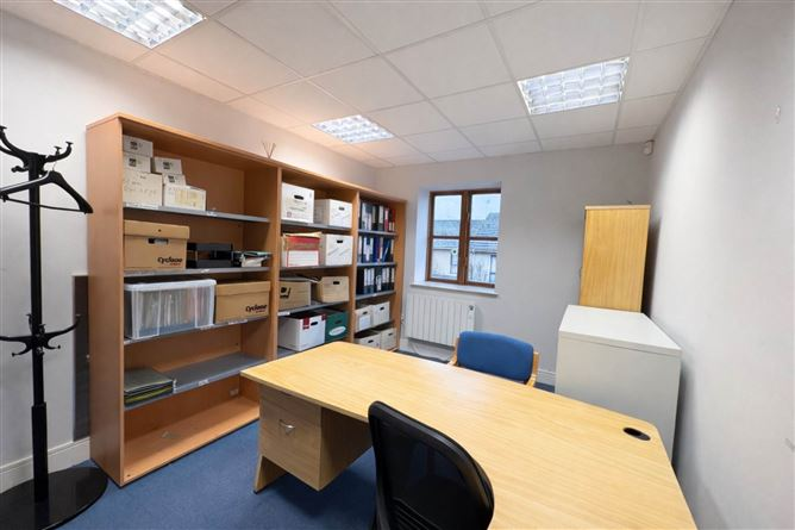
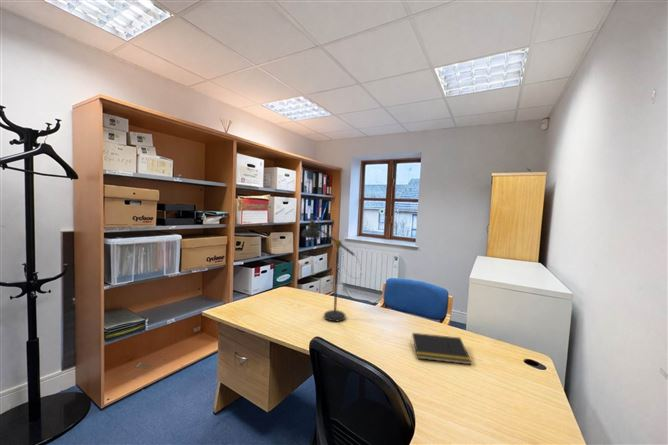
+ desk lamp [300,215,362,323]
+ notepad [410,332,472,365]
